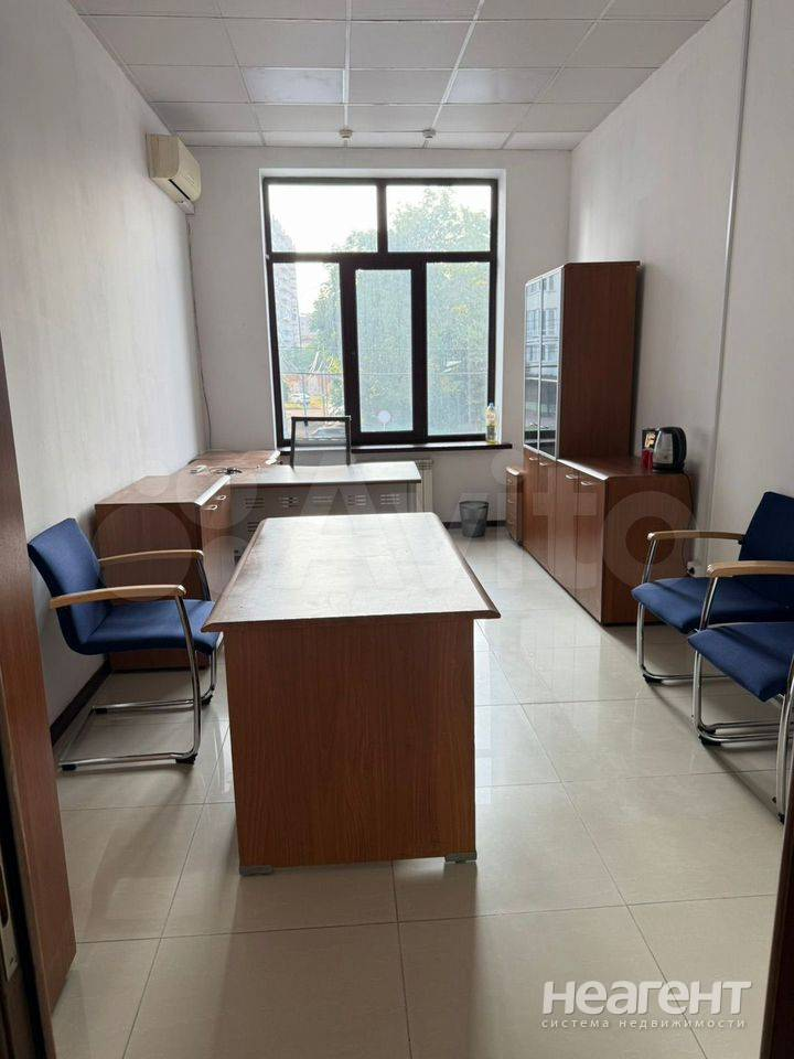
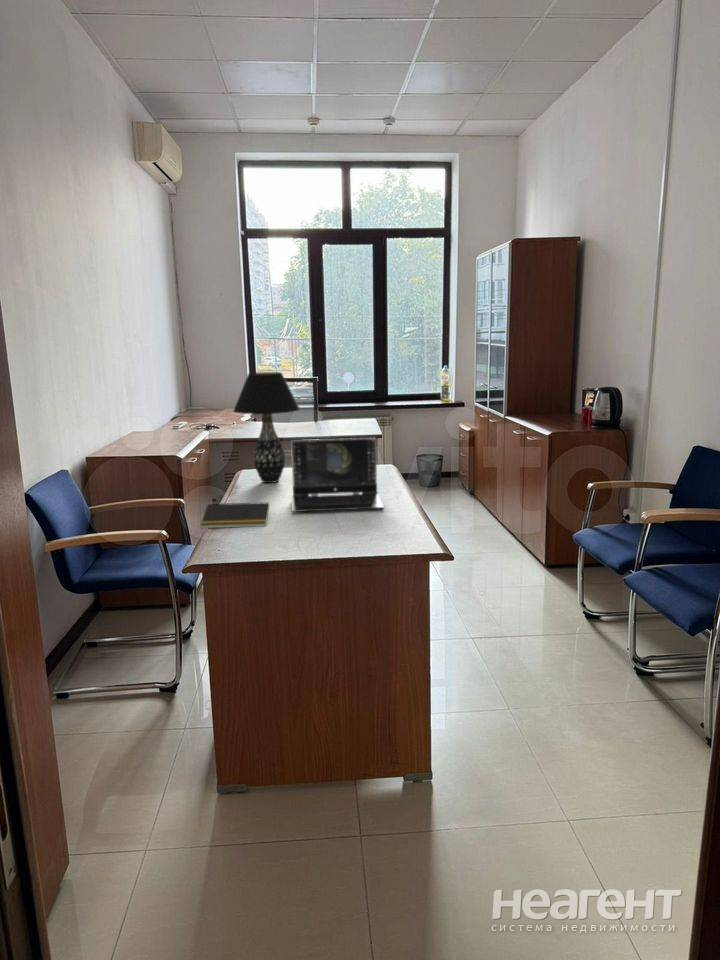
+ table lamp [232,371,301,484]
+ laptop [290,437,385,513]
+ notepad [199,501,270,529]
